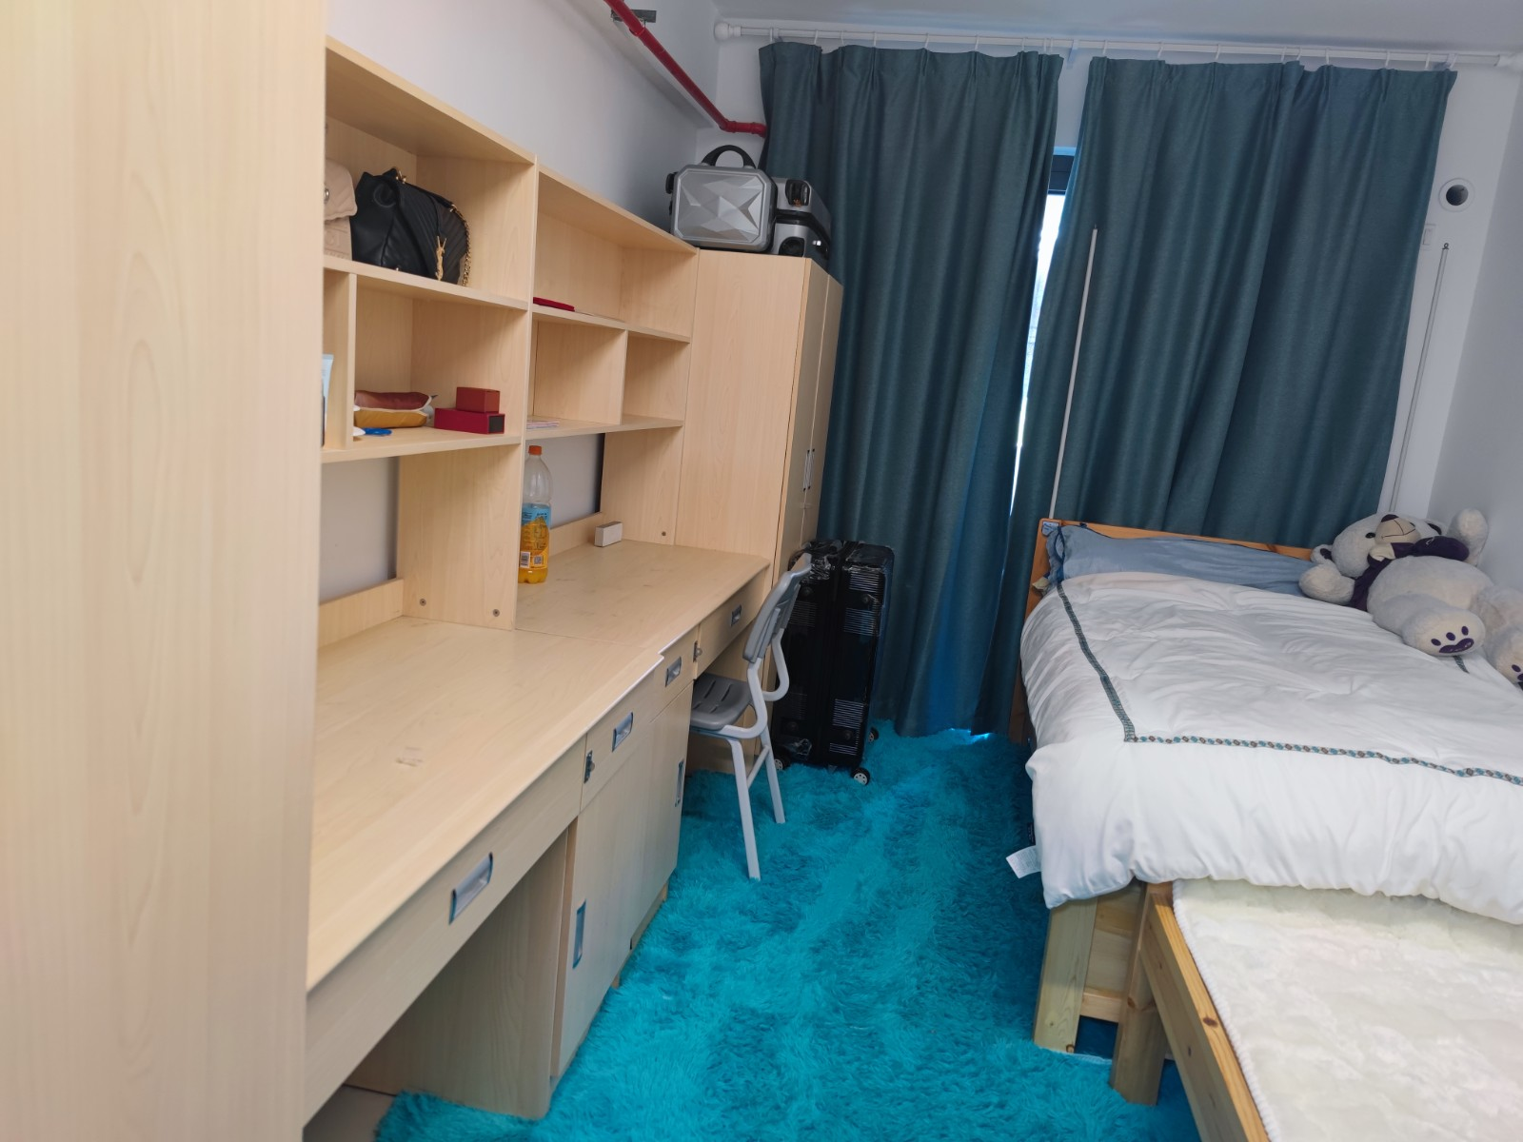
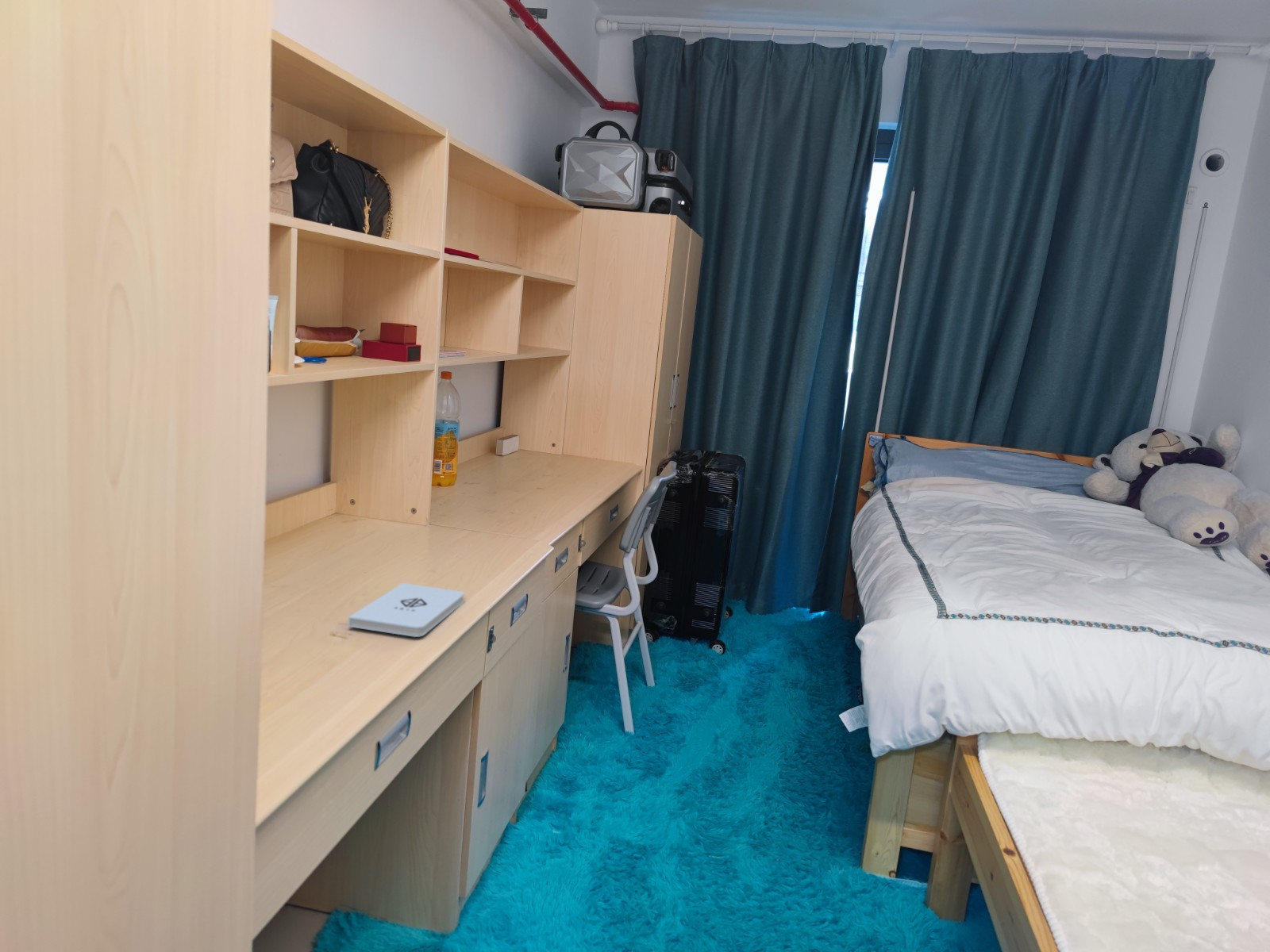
+ notepad [348,582,465,638]
